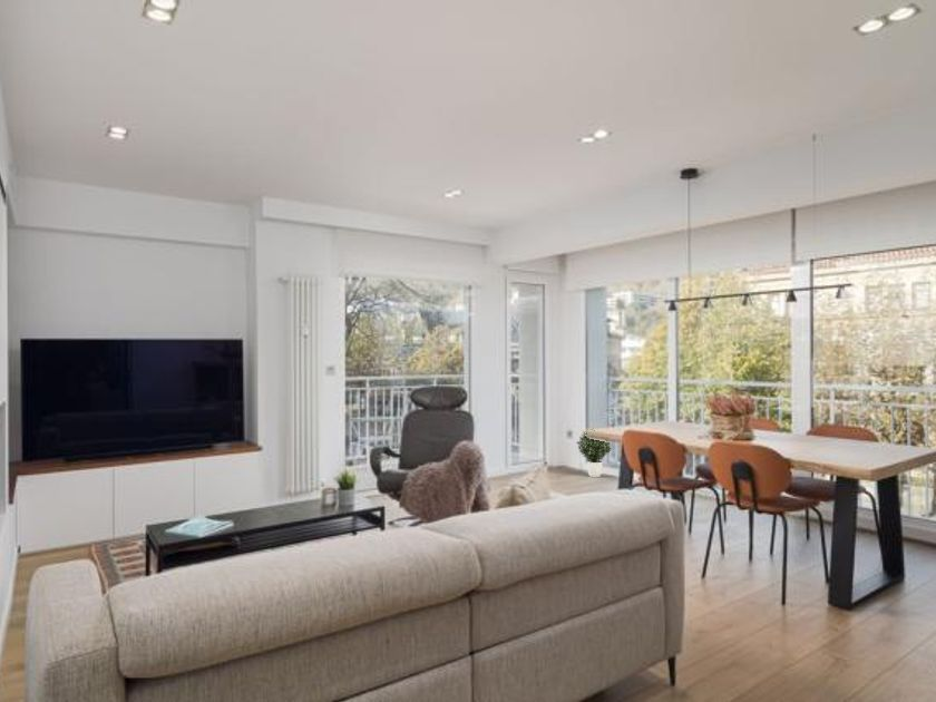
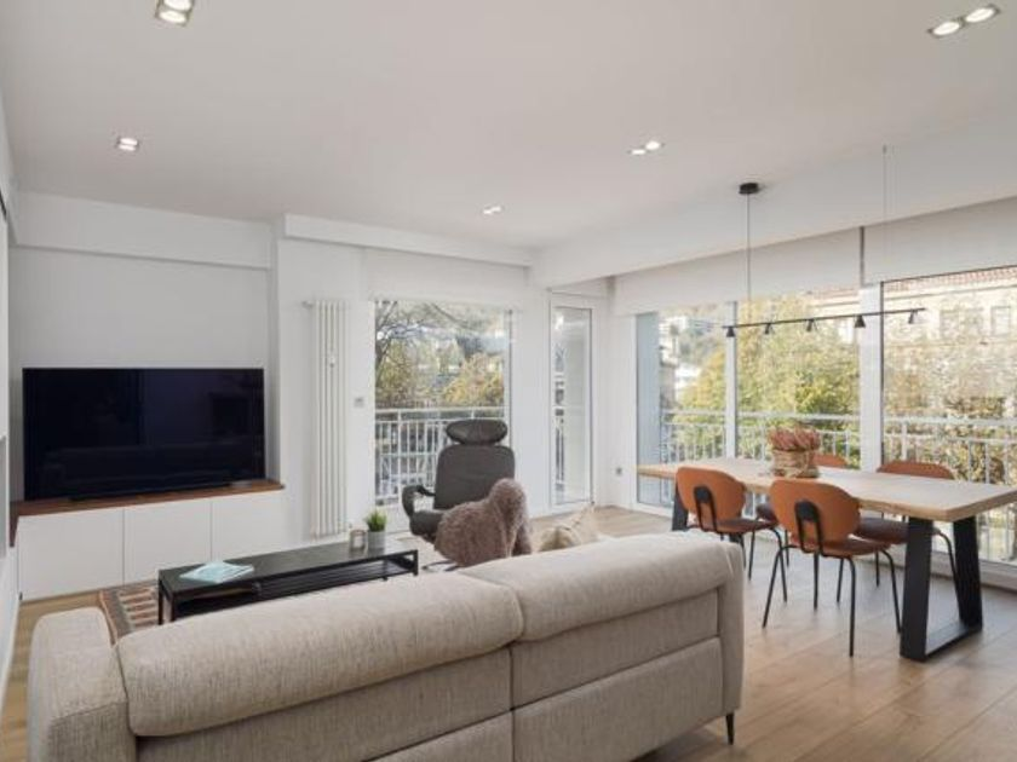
- potted plant [575,427,612,478]
